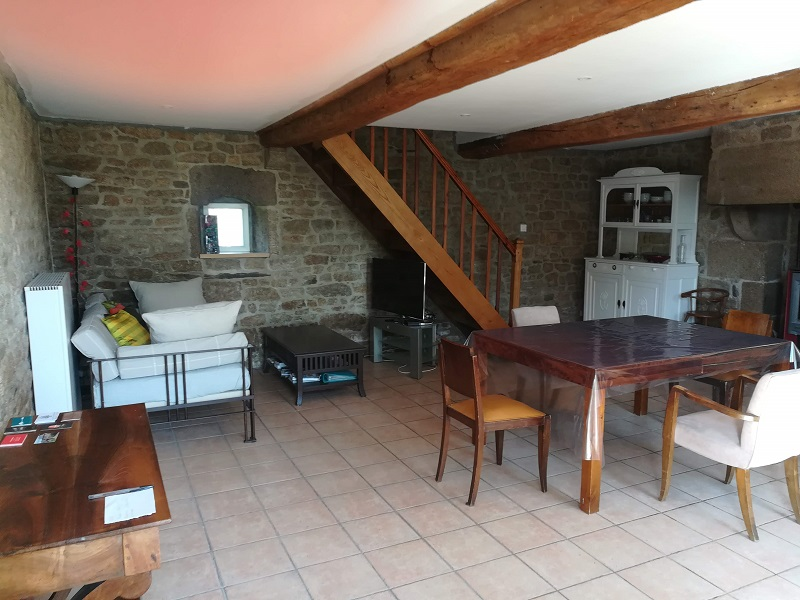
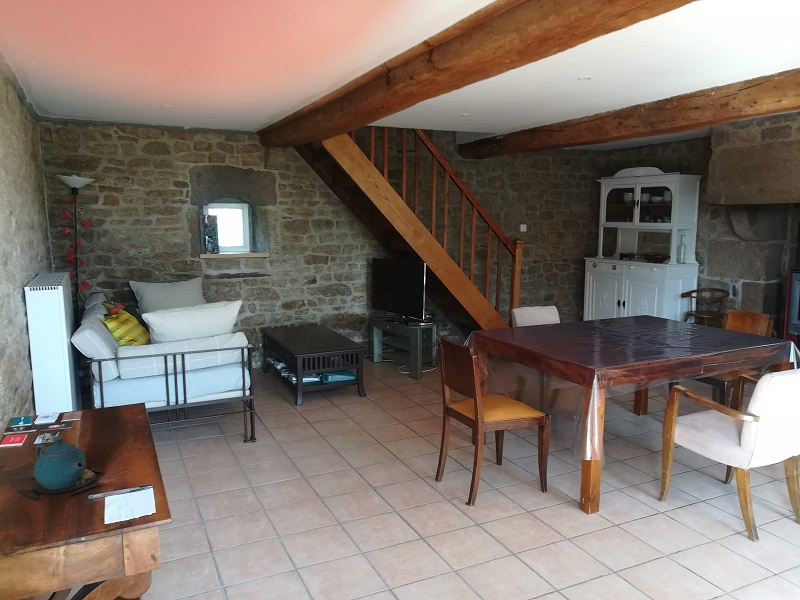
+ teapot [15,435,108,501]
